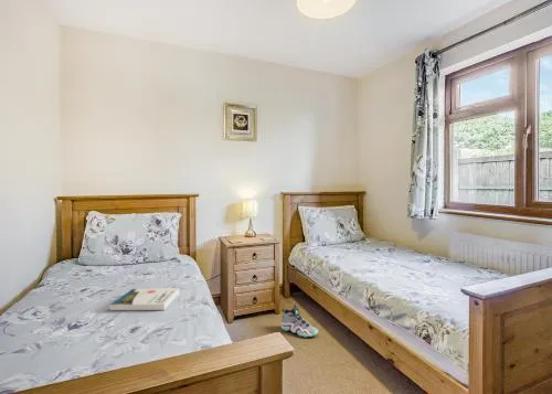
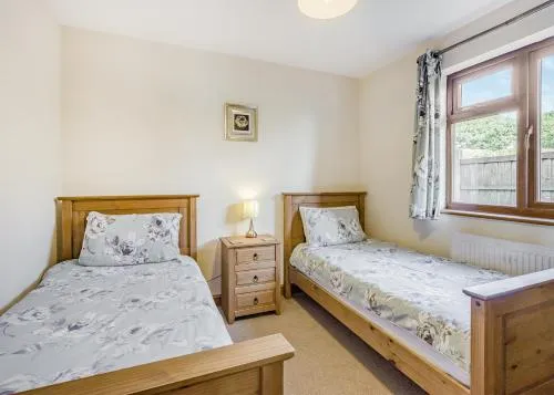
- book [109,288,181,311]
- sneaker [280,304,319,338]
